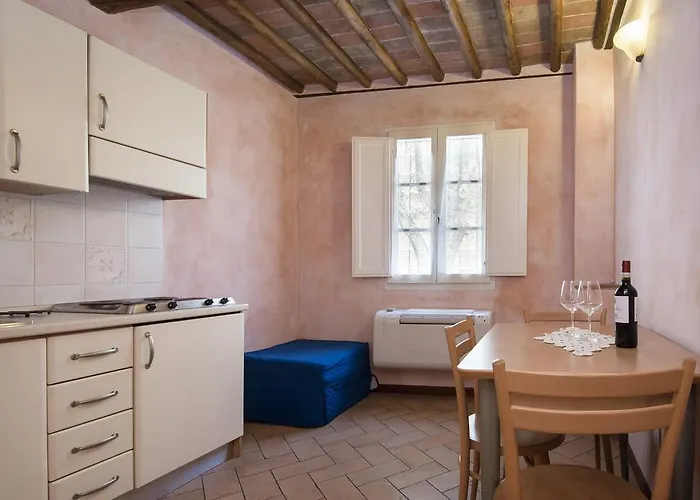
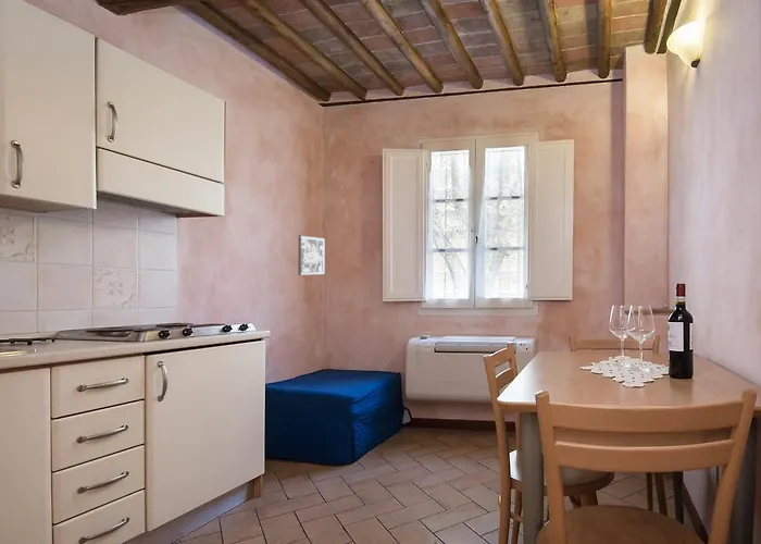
+ wall art [297,234,326,276]
